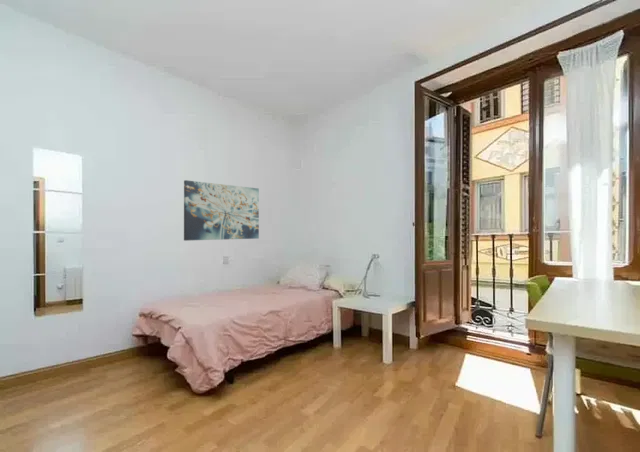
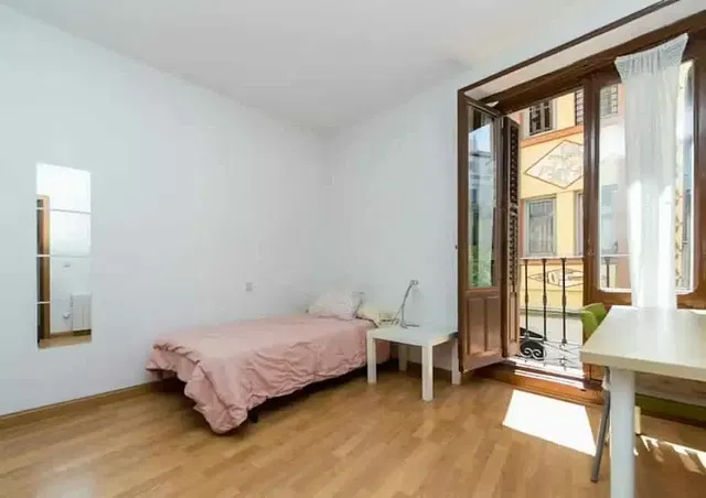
- wall art [183,179,260,242]
